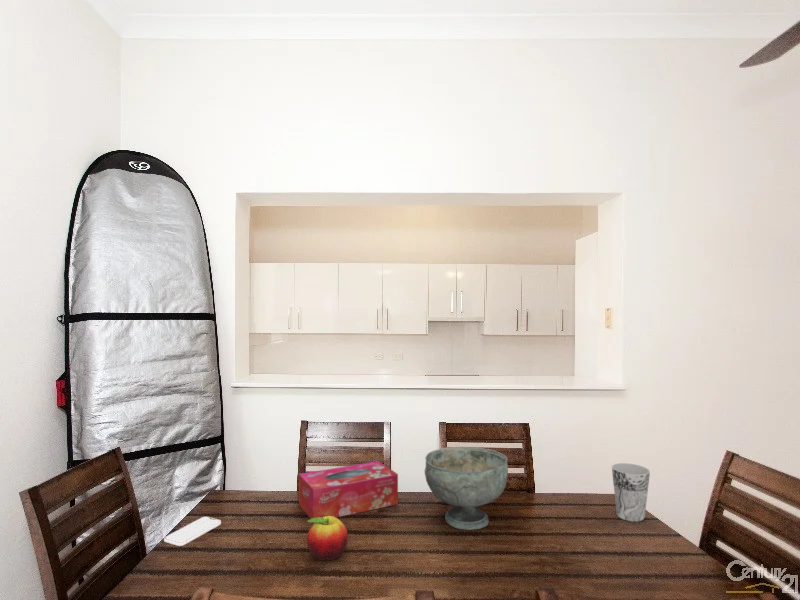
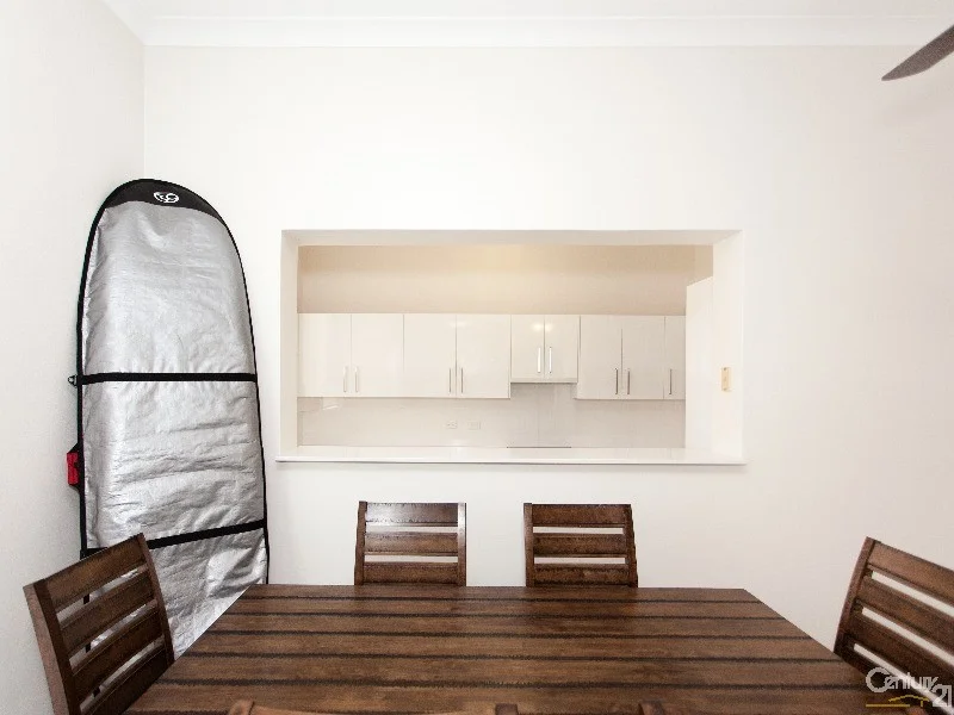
- smartphone [163,516,222,547]
- cup [611,462,651,523]
- decorative bowl [424,446,509,531]
- fruit [306,516,349,562]
- tissue box [298,460,399,519]
